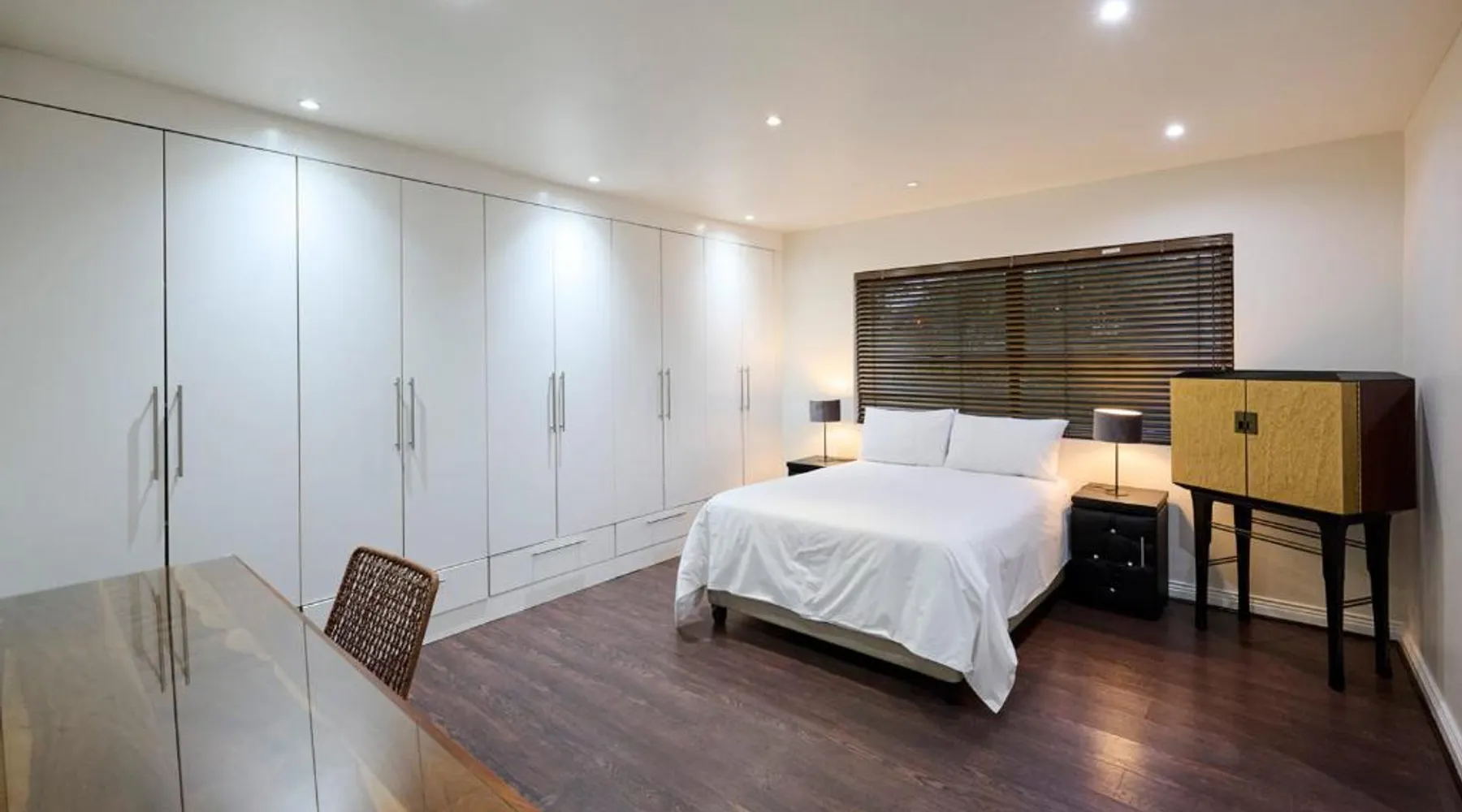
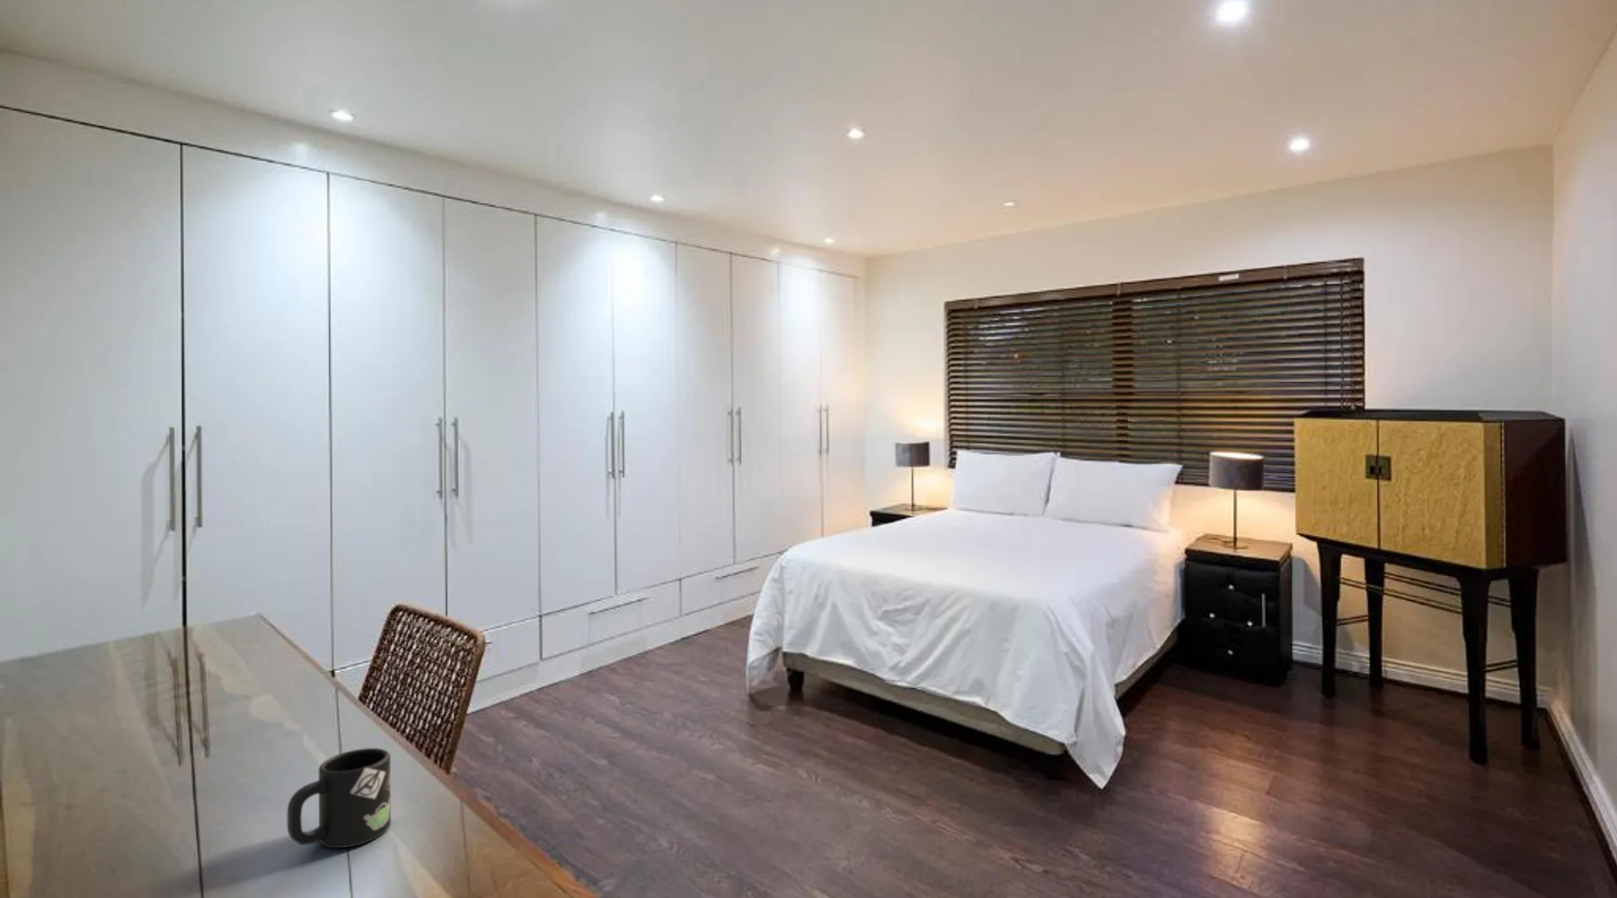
+ mug [286,748,392,848]
